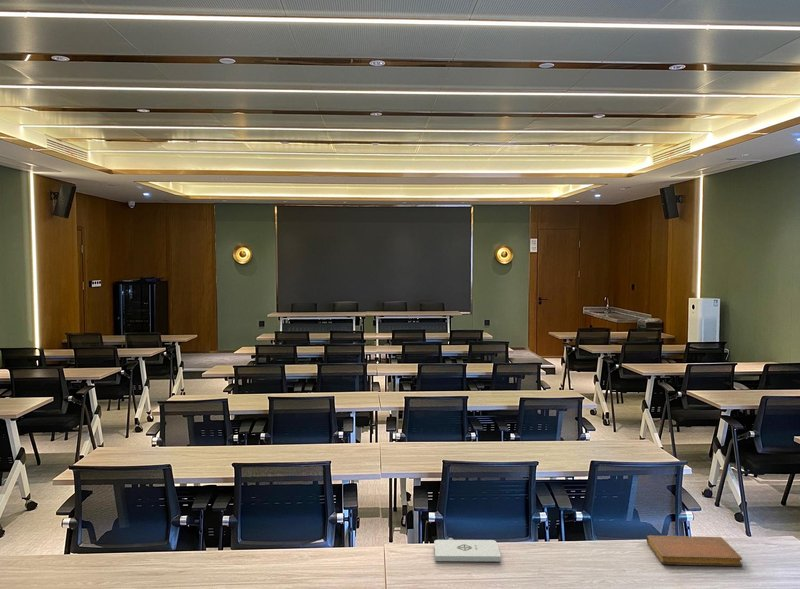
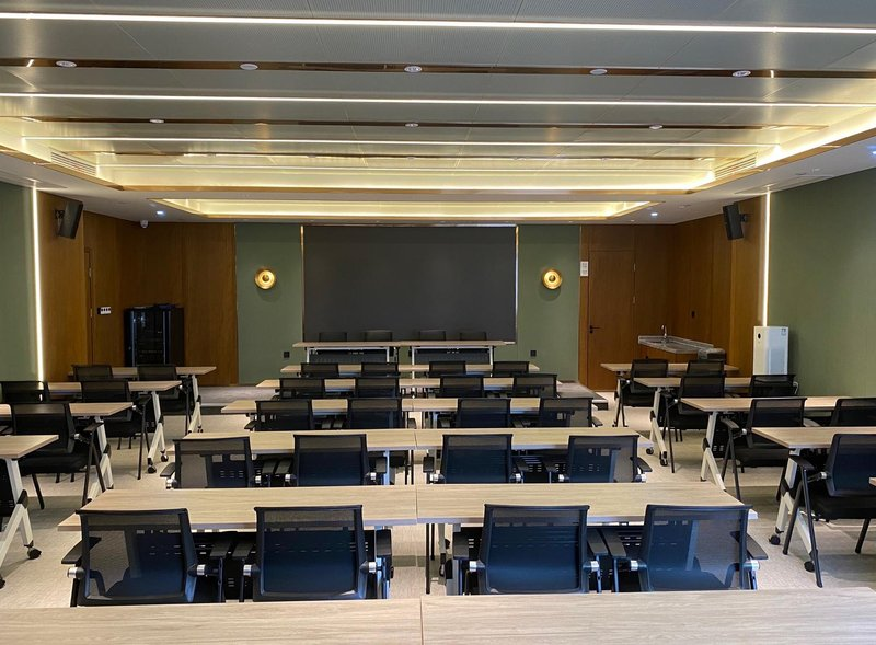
- notebook [646,534,743,567]
- notepad [433,539,502,562]
